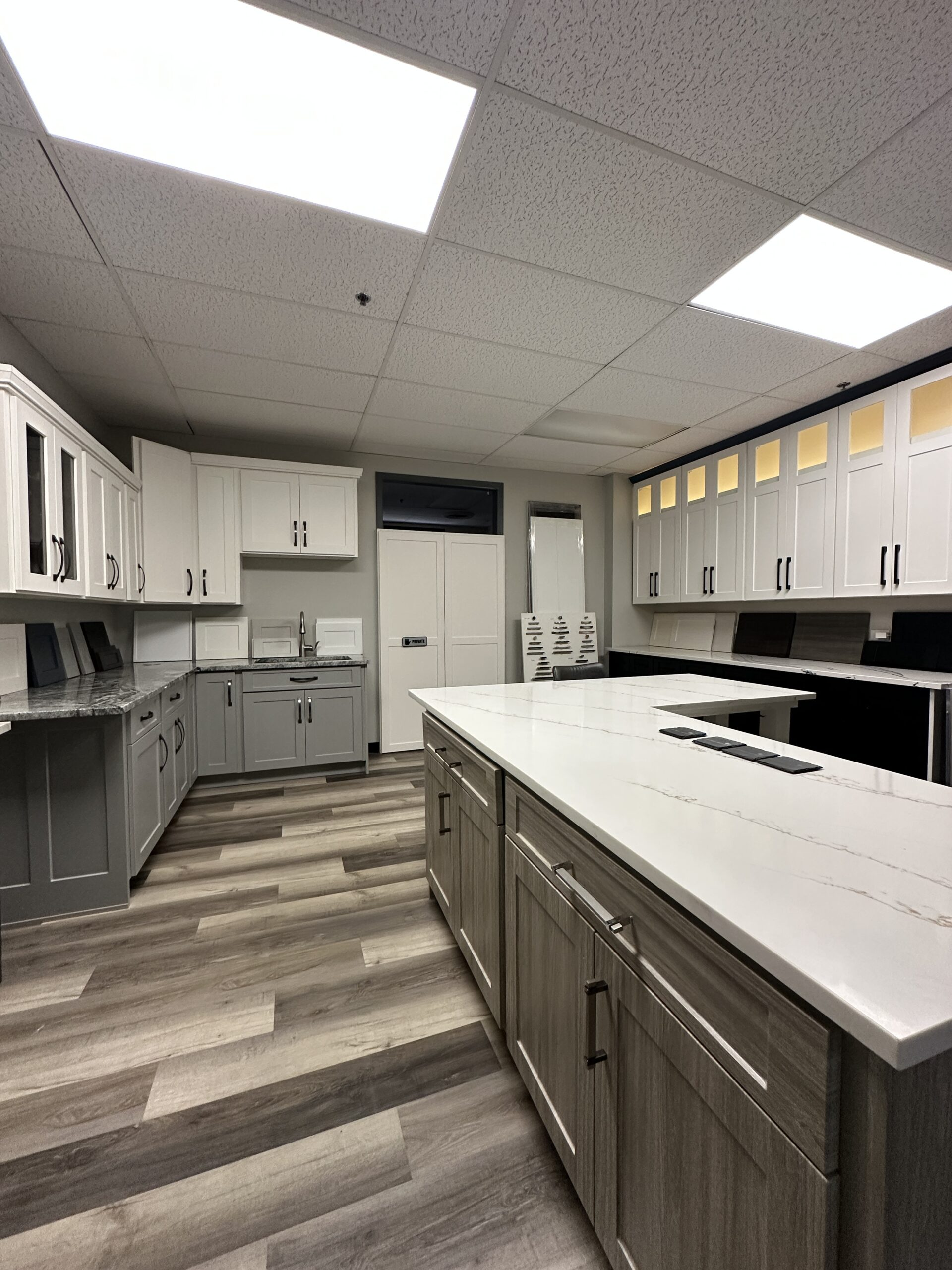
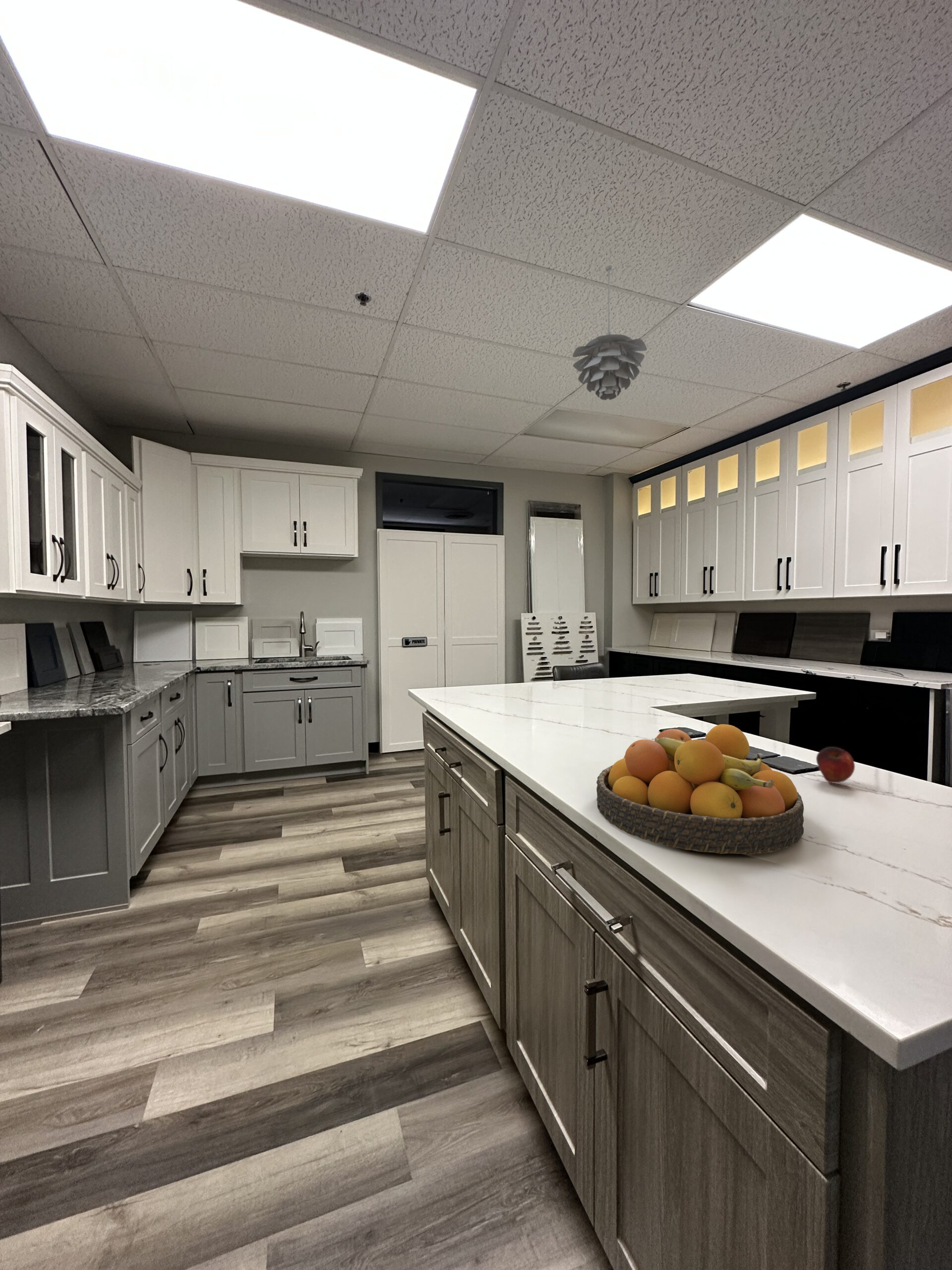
+ pendant light [572,265,648,401]
+ fruit bowl [596,724,804,855]
+ apple [816,746,855,783]
